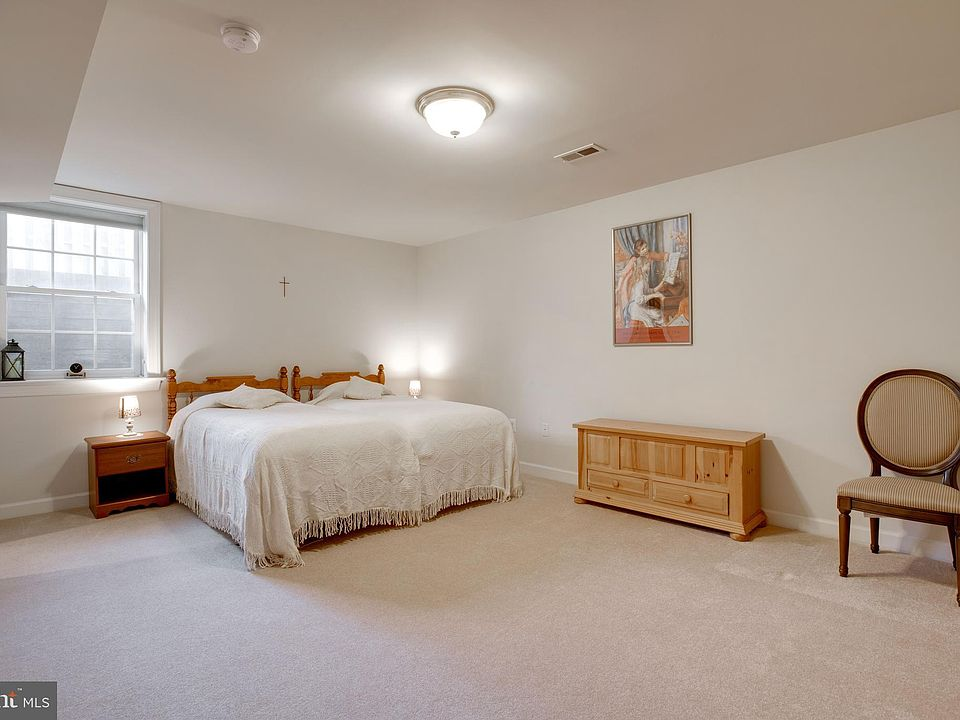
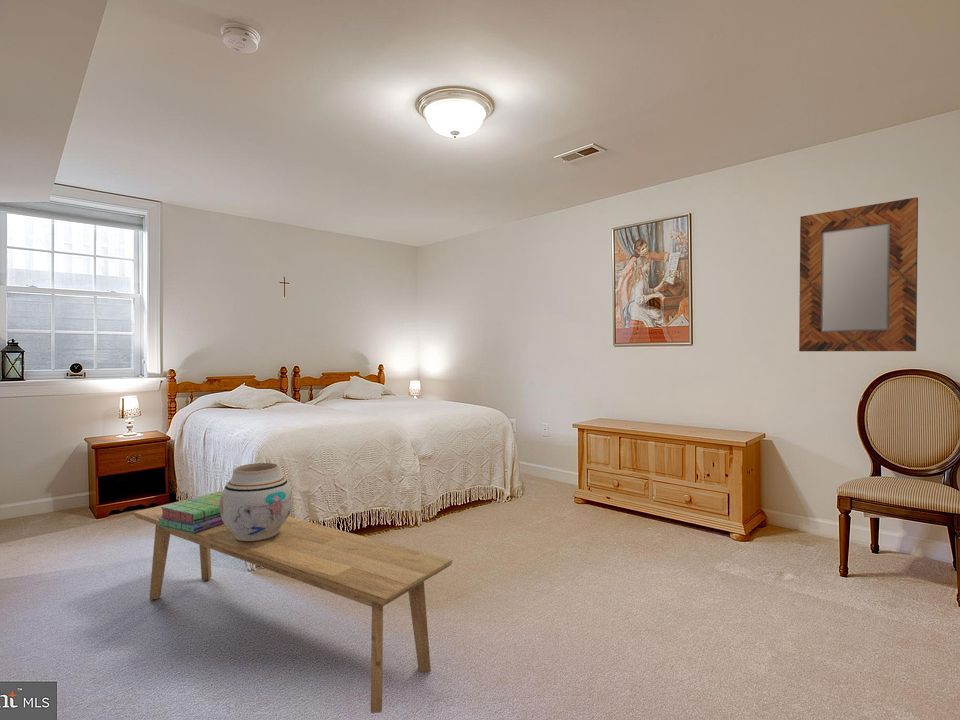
+ stack of books [157,491,224,534]
+ bench [132,499,453,714]
+ vase [220,462,293,541]
+ home mirror [798,196,919,352]
